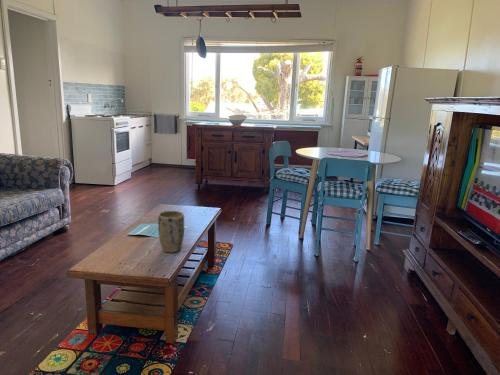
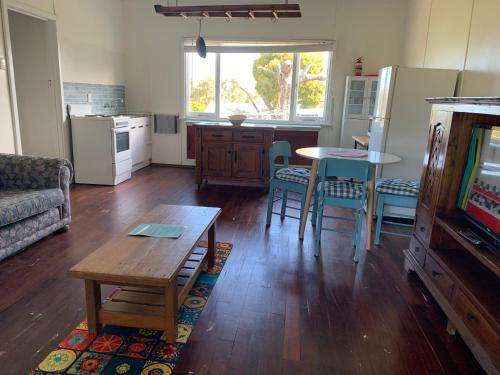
- plant pot [157,210,185,253]
